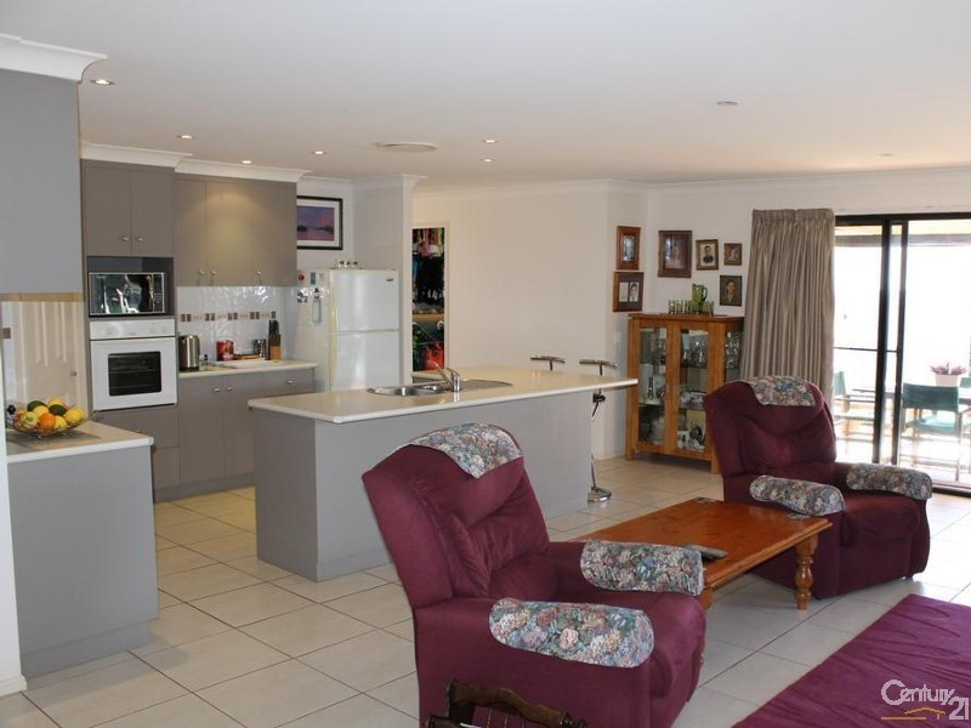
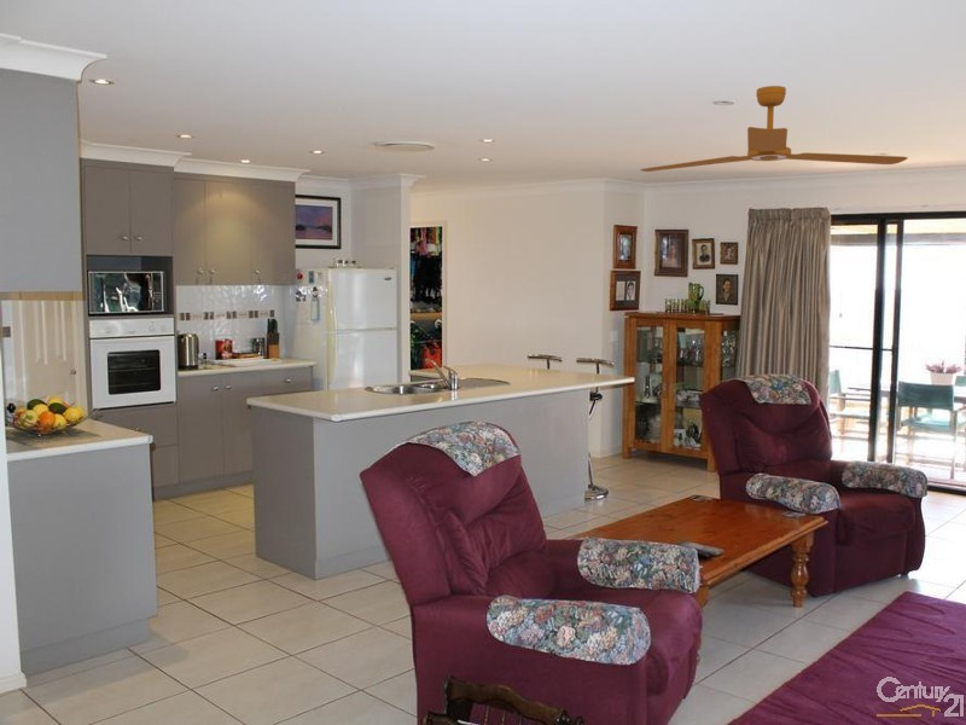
+ ceiling fan [639,85,909,173]
